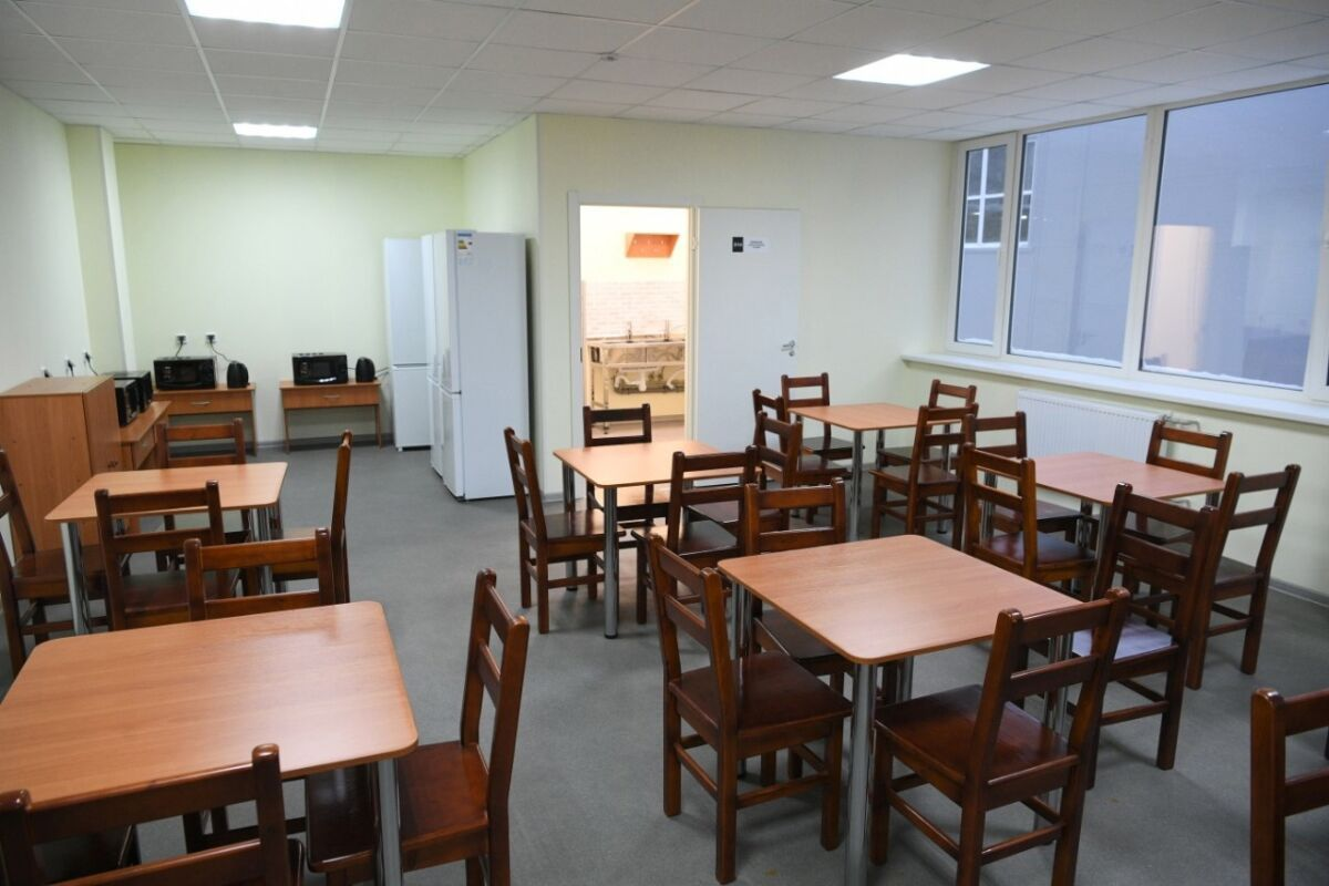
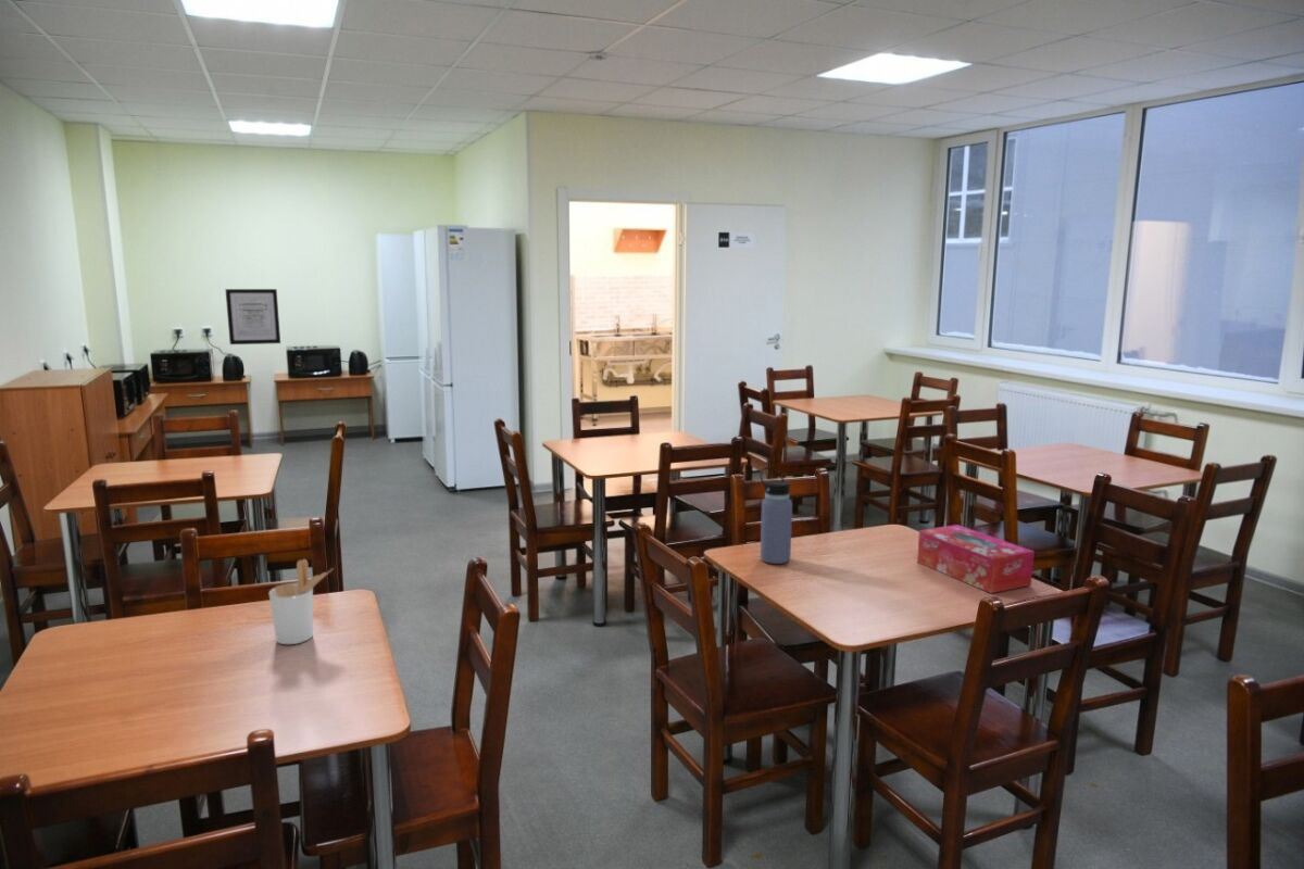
+ utensil holder [268,558,335,645]
+ water bottle [760,466,793,565]
+ wall art [224,288,281,345]
+ tissue box [916,524,1036,594]
